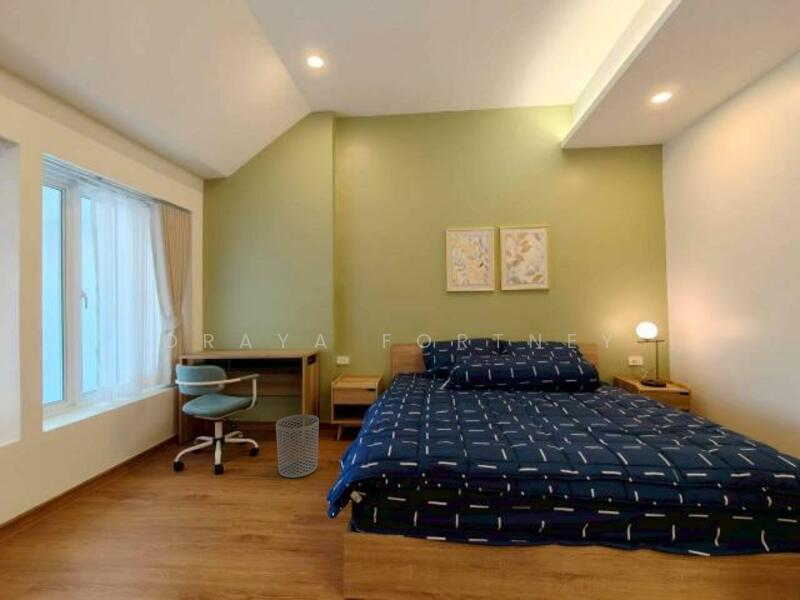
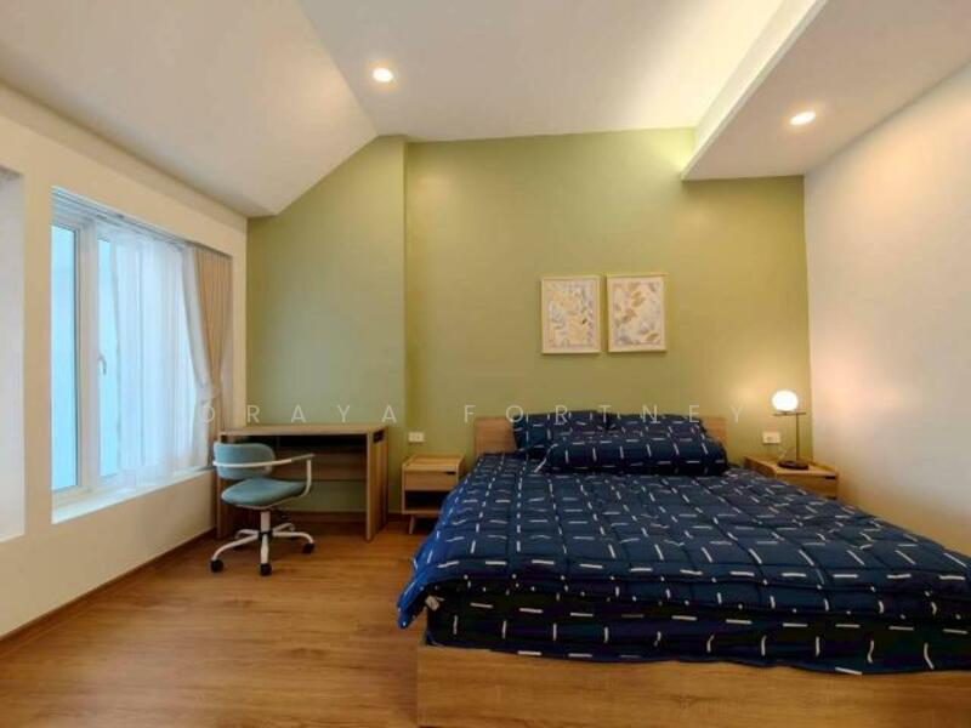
- waste bin [275,414,320,479]
